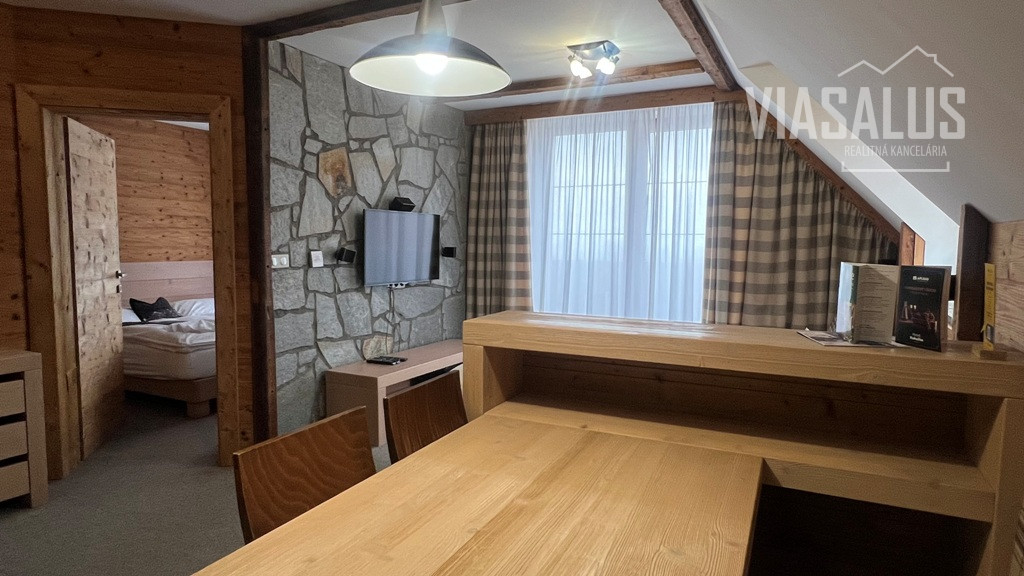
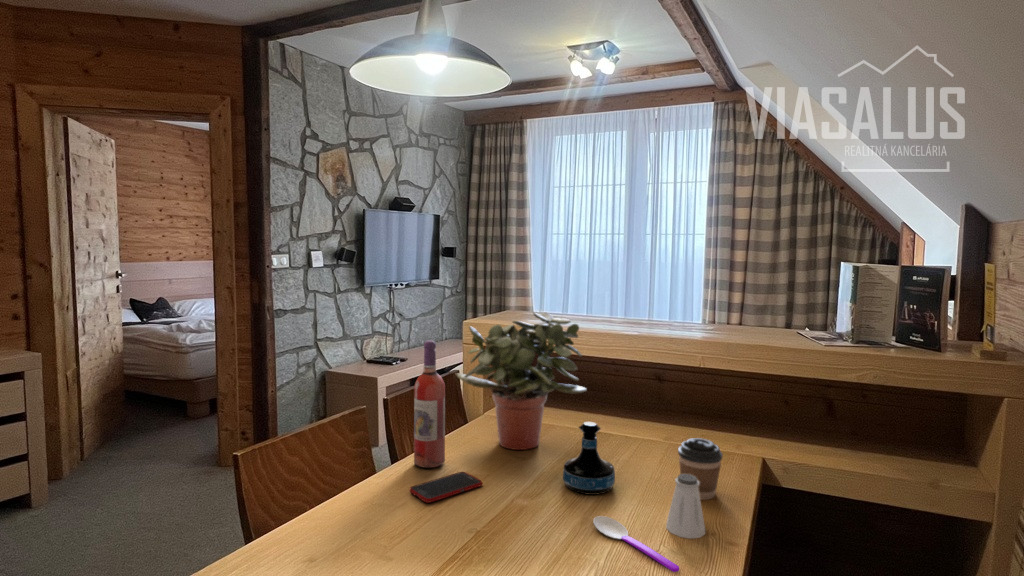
+ wine bottle [413,339,446,469]
+ spoon [592,515,680,573]
+ coffee cup [677,437,724,501]
+ potted plant [454,311,588,451]
+ tequila bottle [562,421,616,496]
+ cell phone [409,471,483,504]
+ saltshaker [665,473,706,540]
